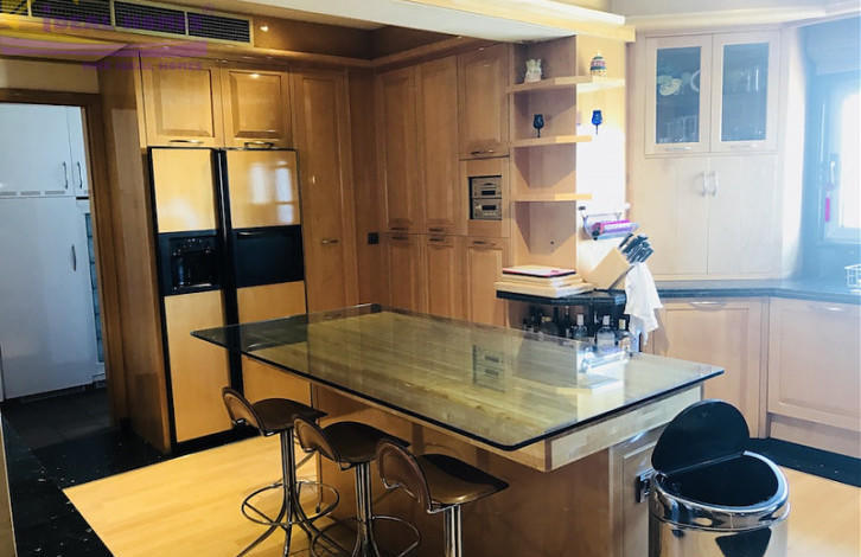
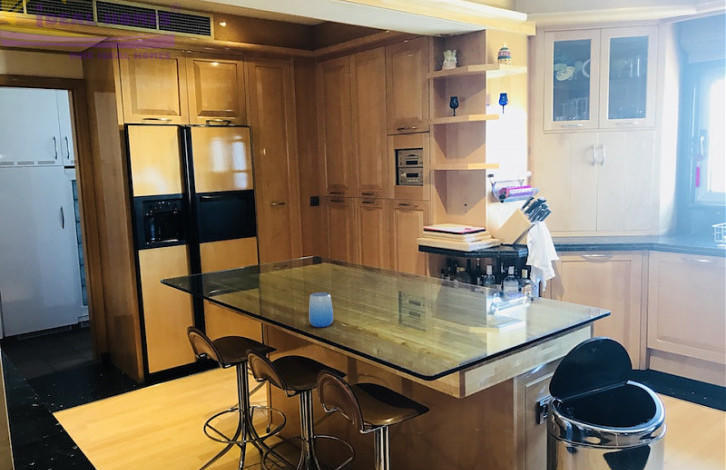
+ cup [308,291,334,328]
